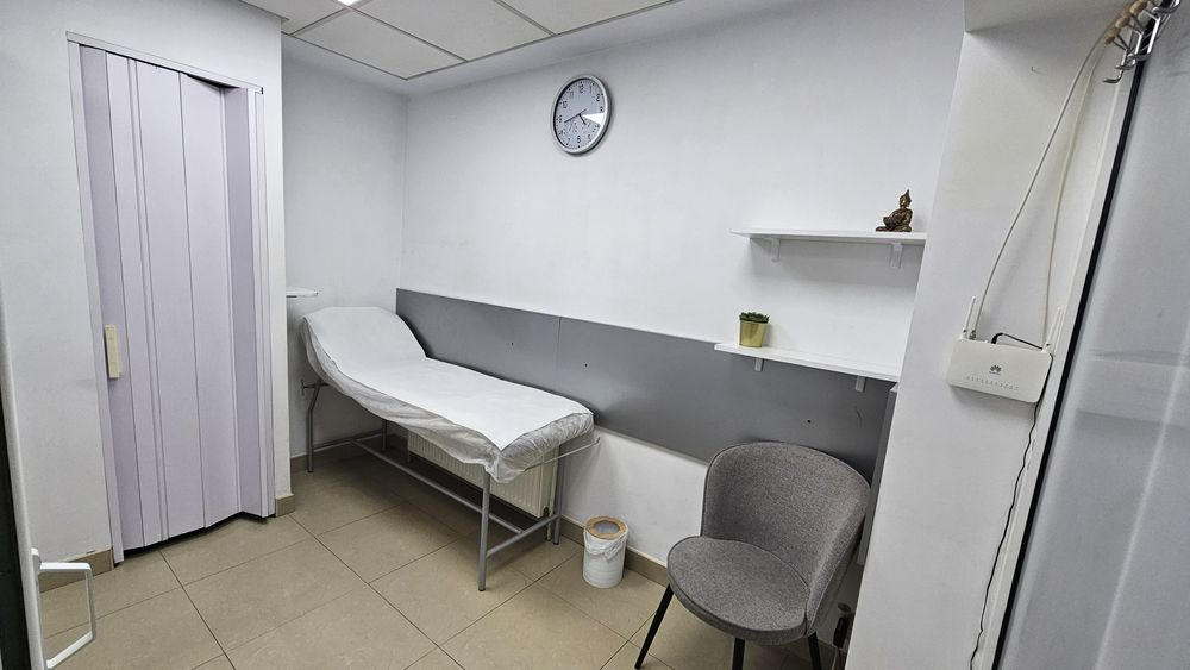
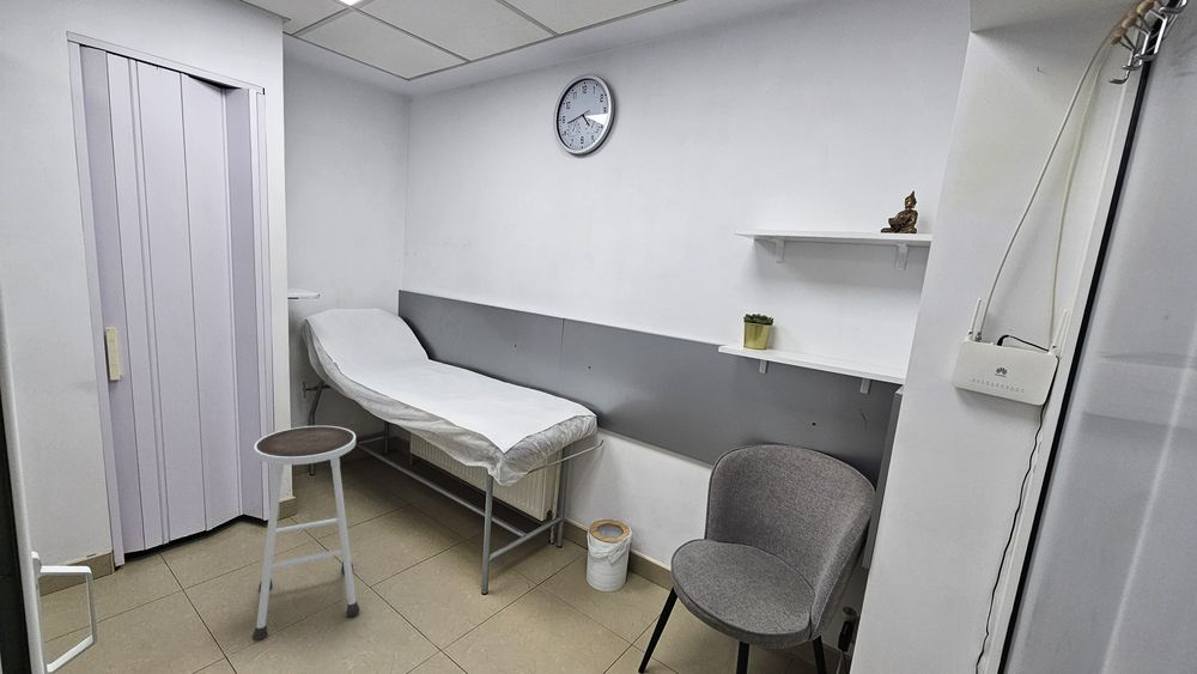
+ stool [251,425,360,643]
